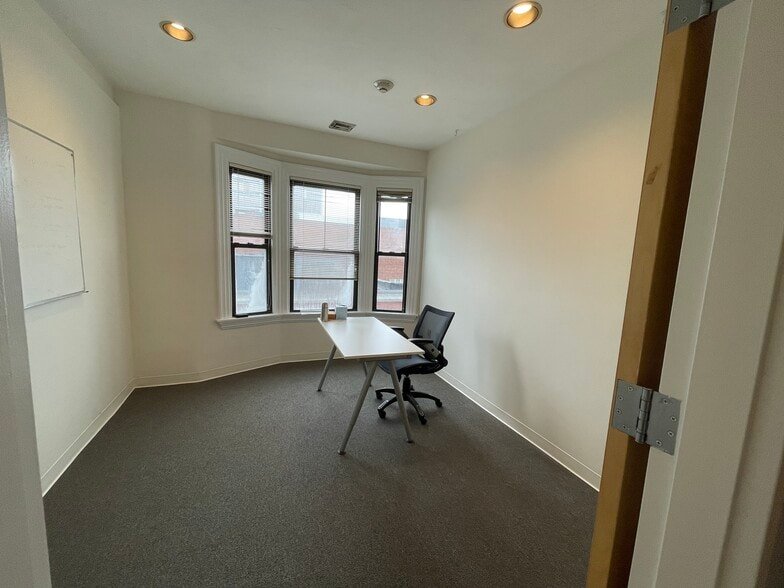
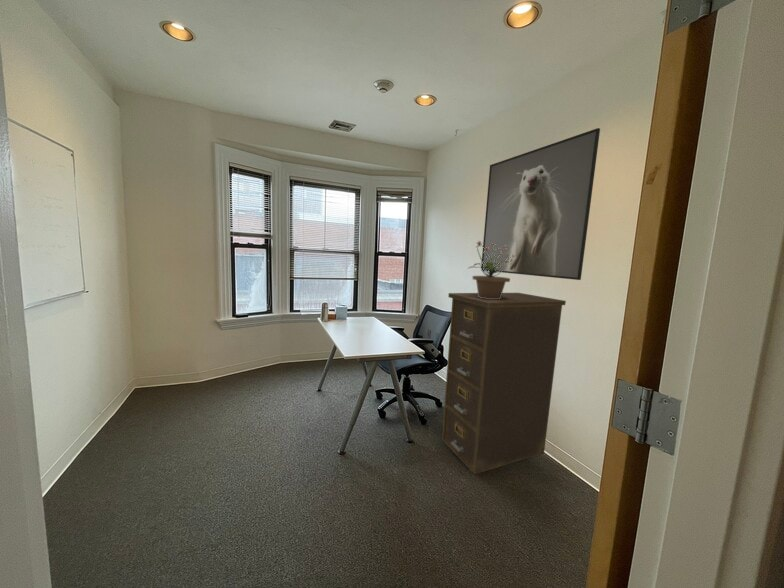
+ filing cabinet [441,292,567,475]
+ potted plant [468,240,515,299]
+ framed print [480,127,601,281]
